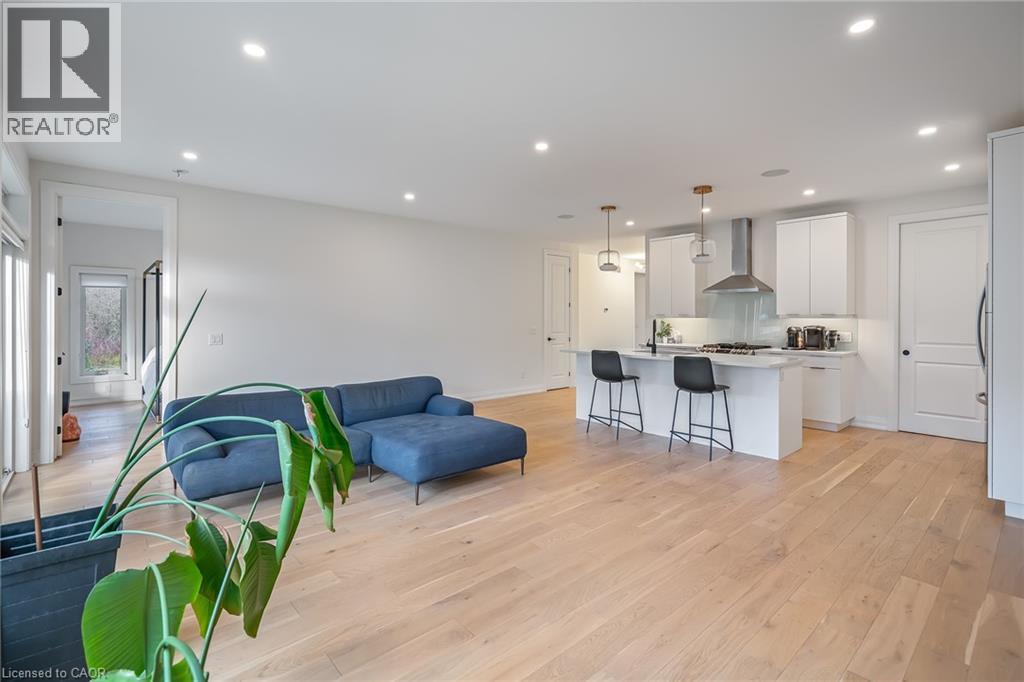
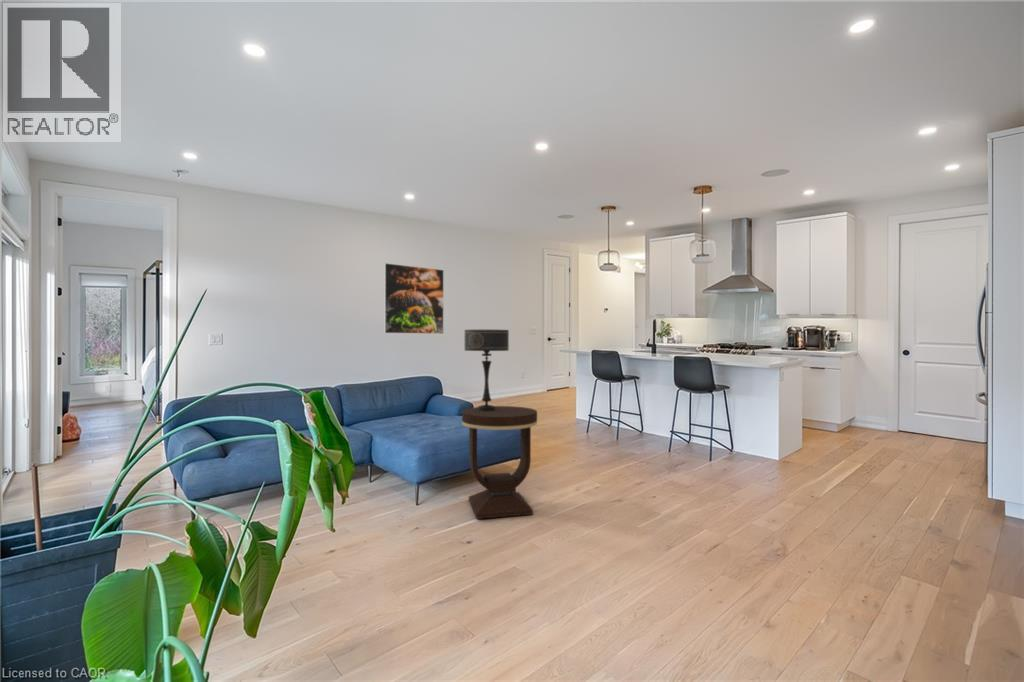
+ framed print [383,262,445,335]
+ table lamp [464,329,510,411]
+ side table [461,405,538,520]
